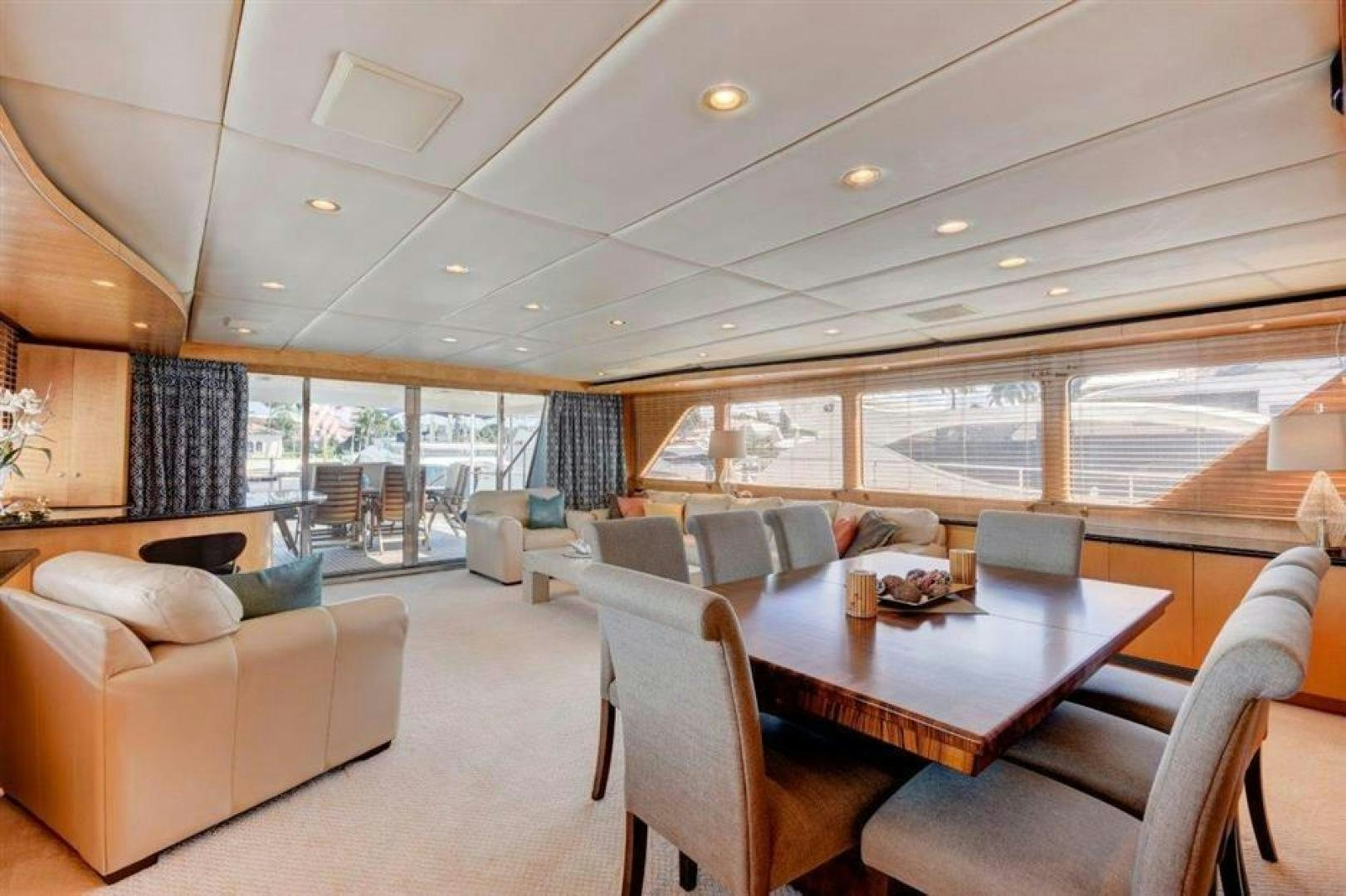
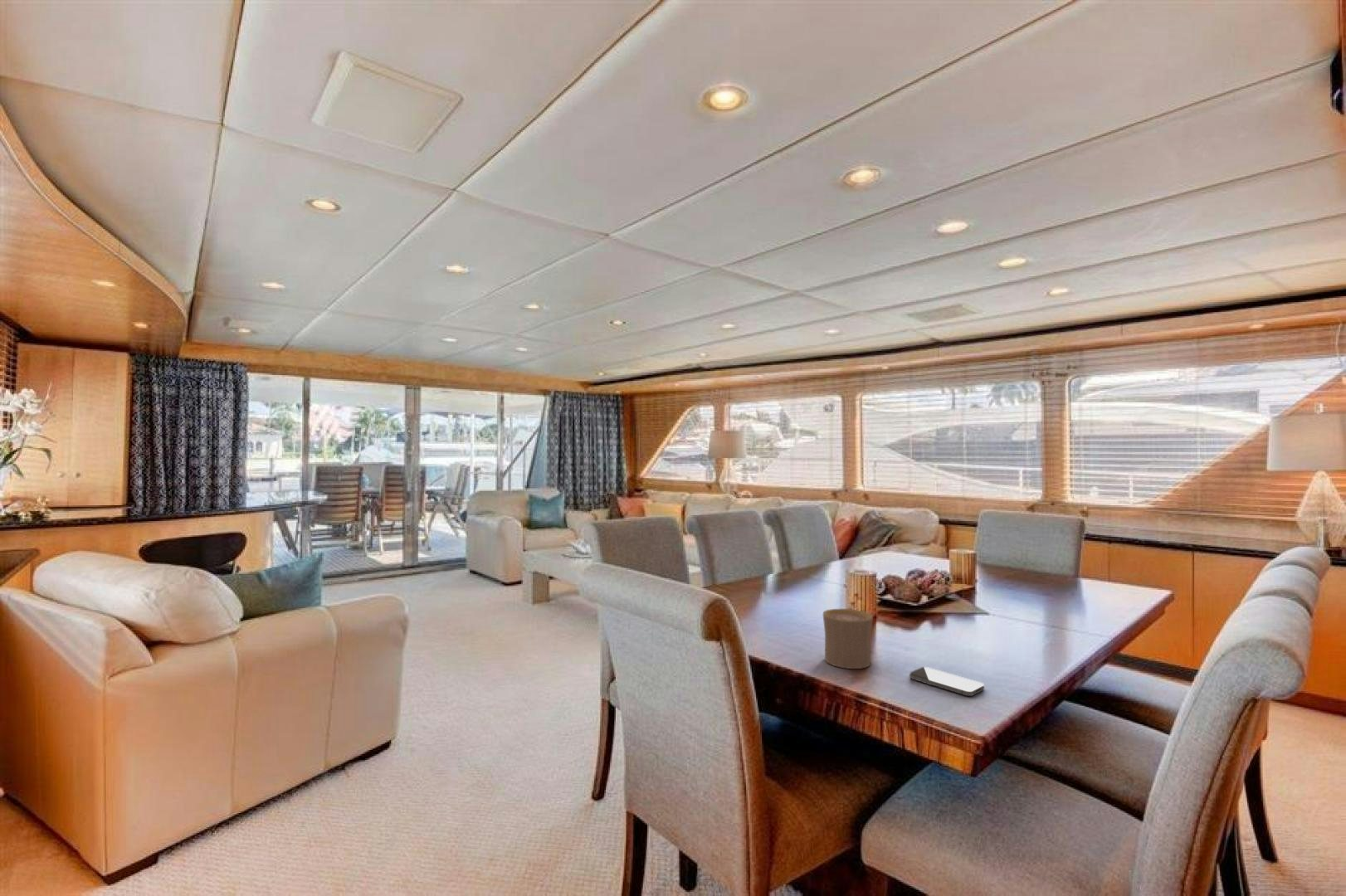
+ smartphone [909,666,985,697]
+ cup [822,608,874,670]
